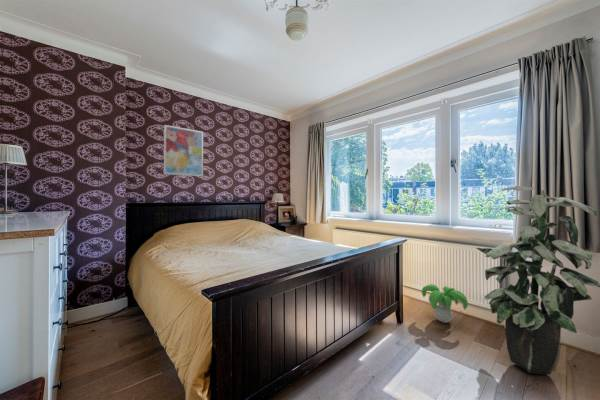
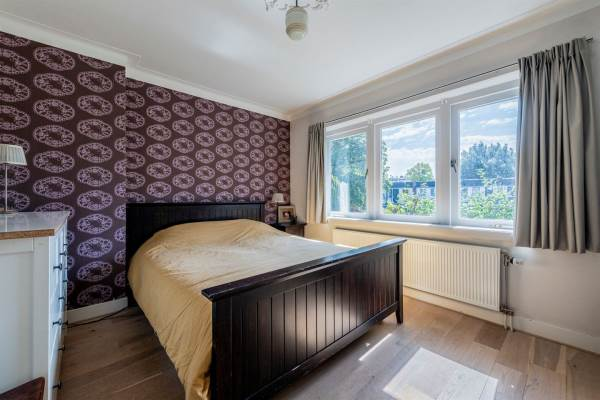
- indoor plant [475,185,600,375]
- decorative plant [421,283,469,324]
- wall art [163,124,204,177]
